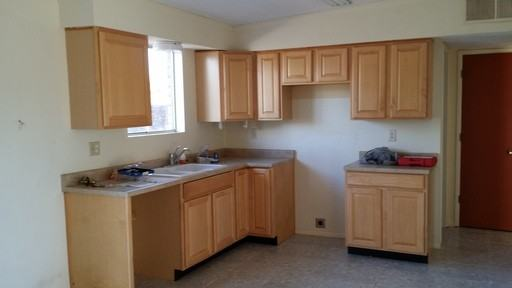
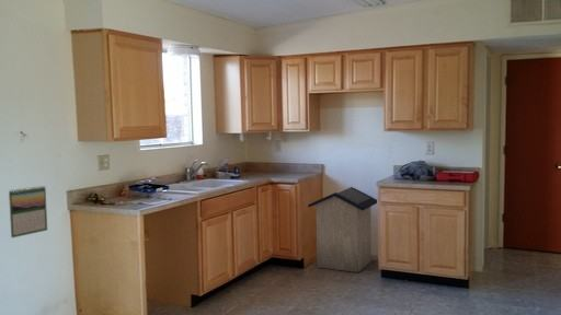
+ trash can [307,186,378,273]
+ calendar [8,185,48,238]
